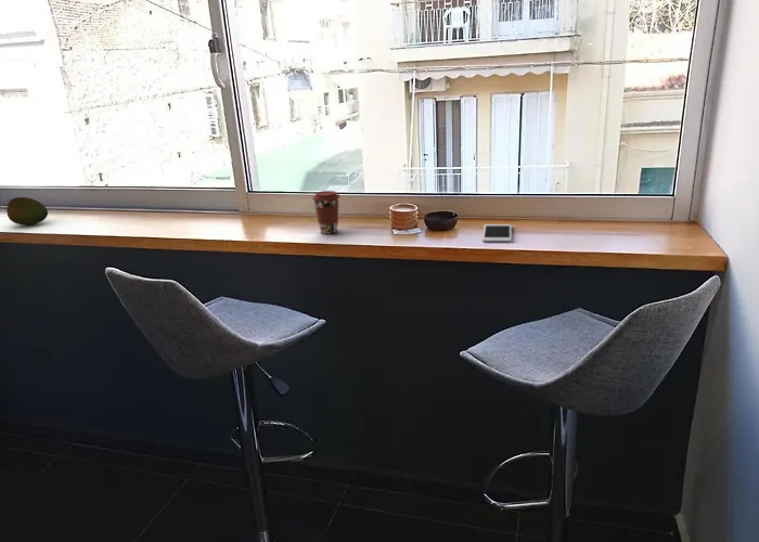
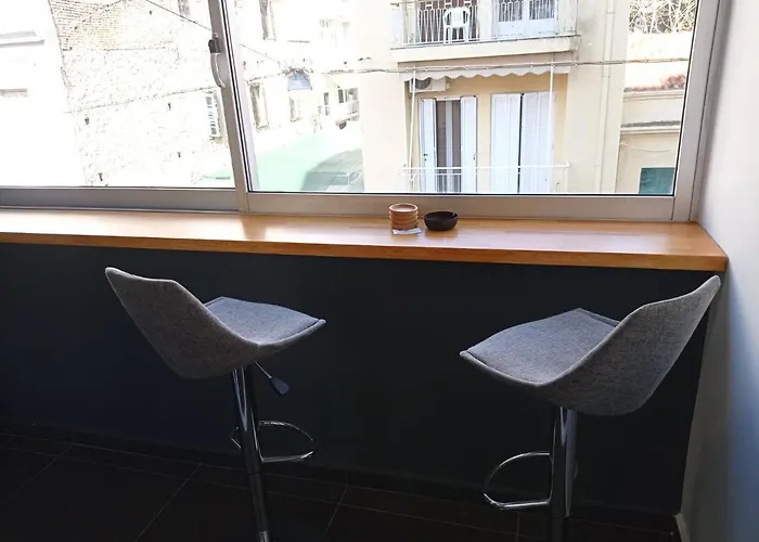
- cell phone [481,223,513,243]
- fruit [5,196,49,227]
- coffee cup [311,190,342,235]
